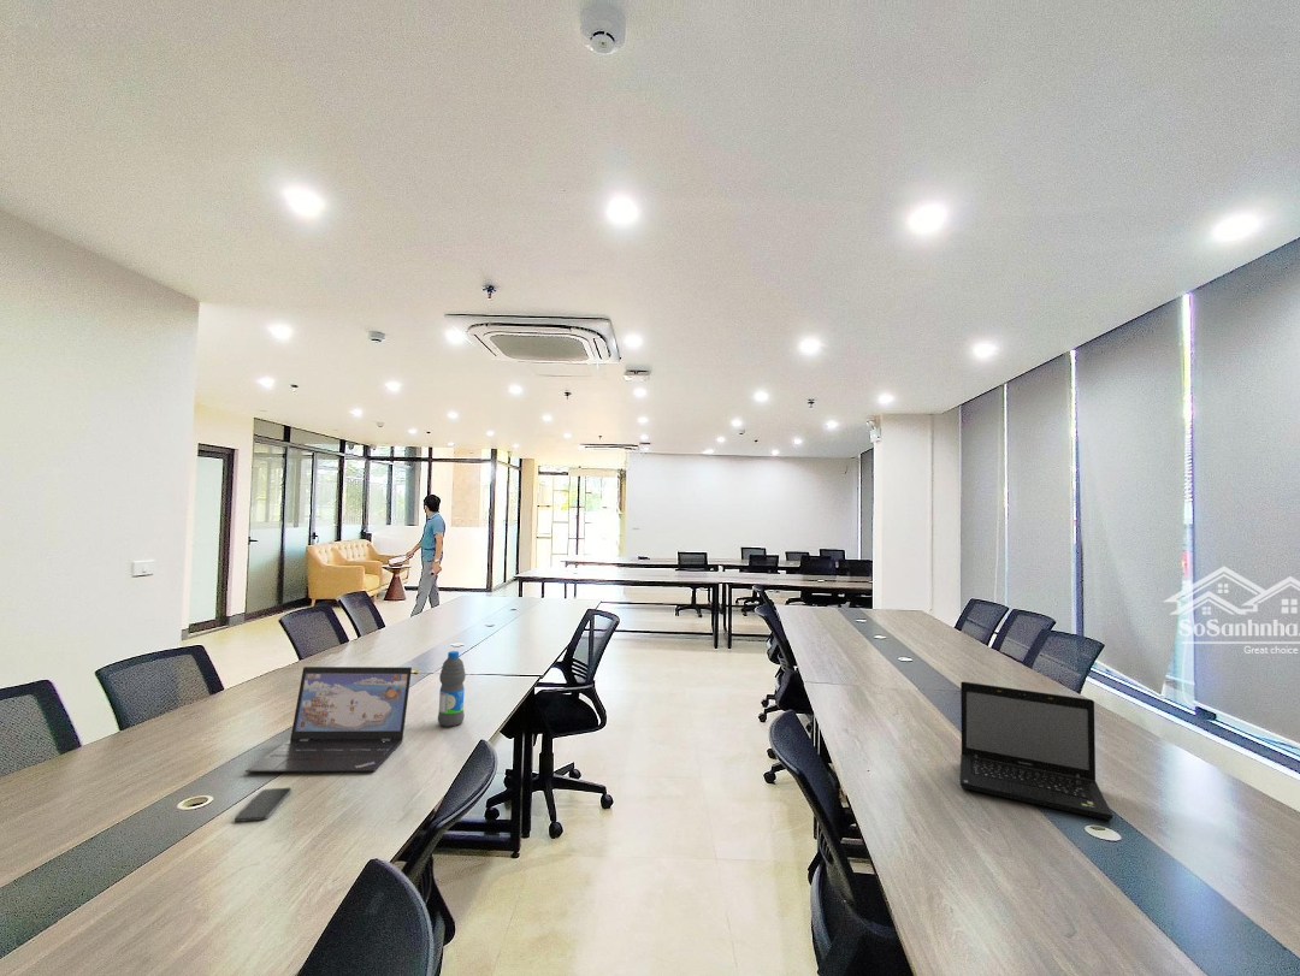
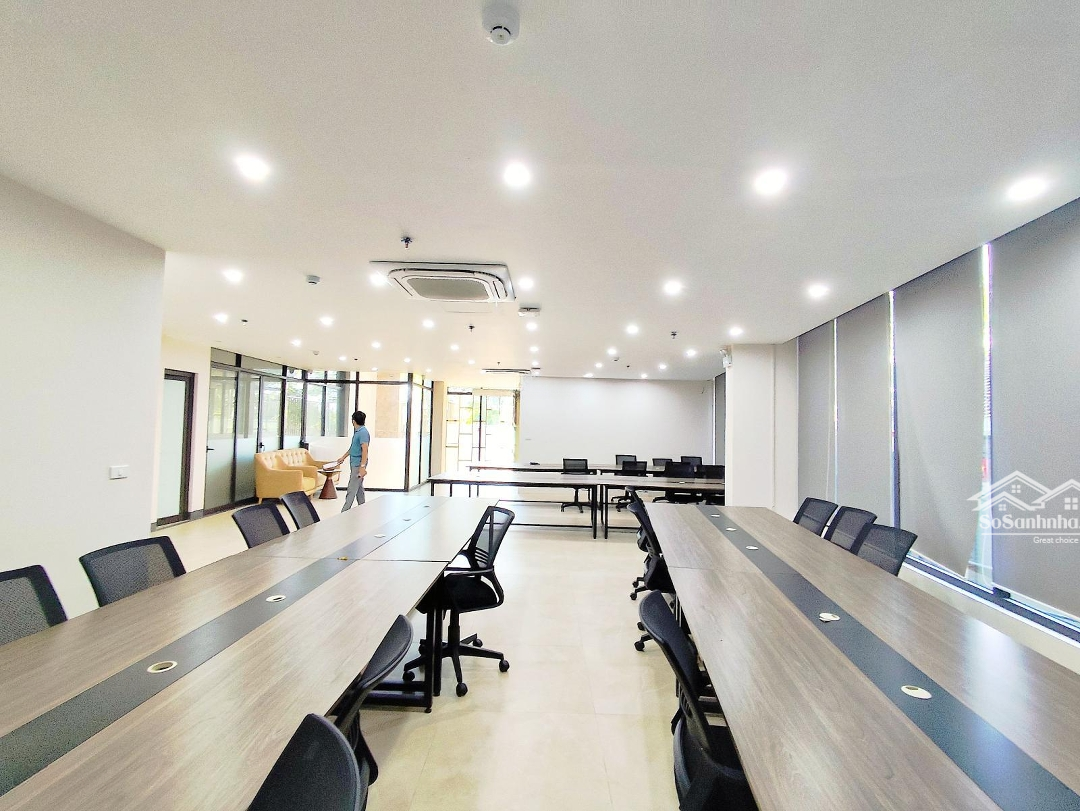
- laptop [244,666,413,774]
- smartphone [234,787,292,823]
- laptop [959,680,1115,821]
- water bottle [437,650,467,728]
